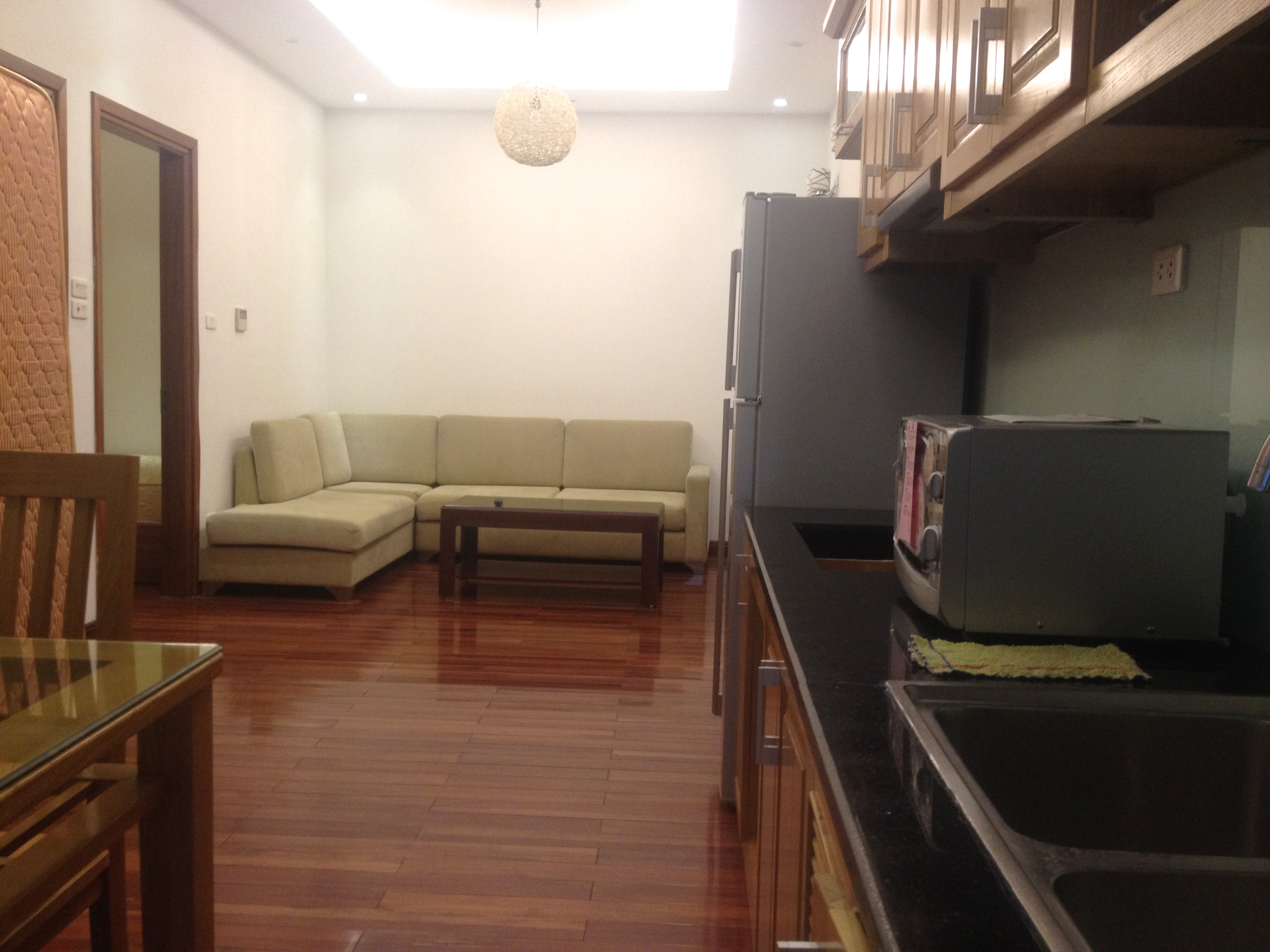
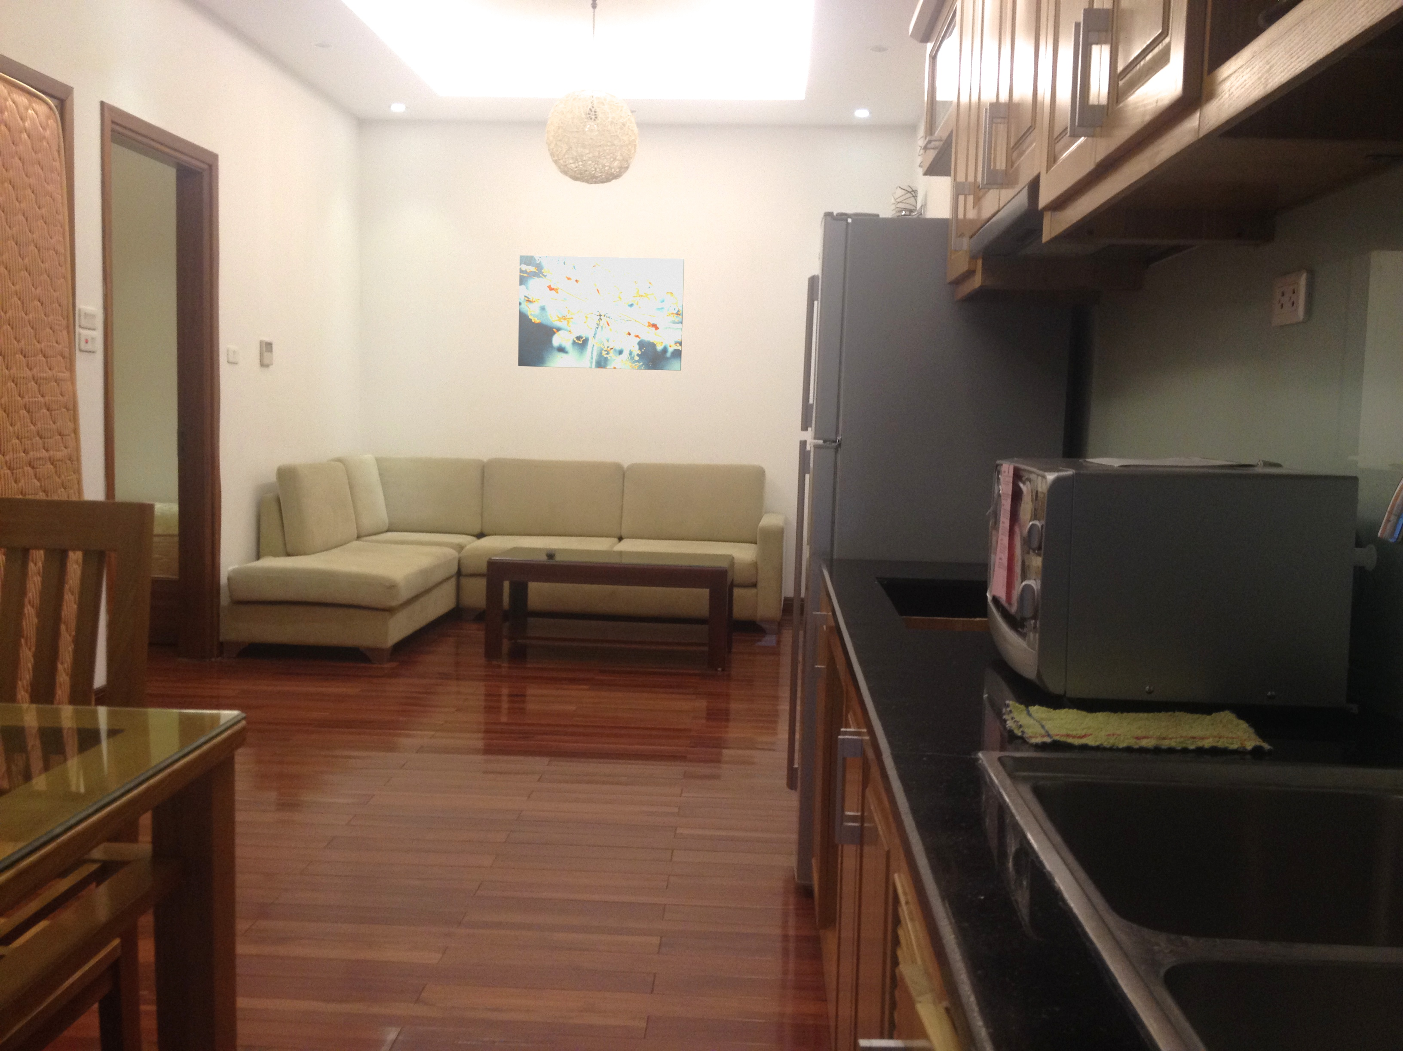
+ wall art [517,255,685,371]
